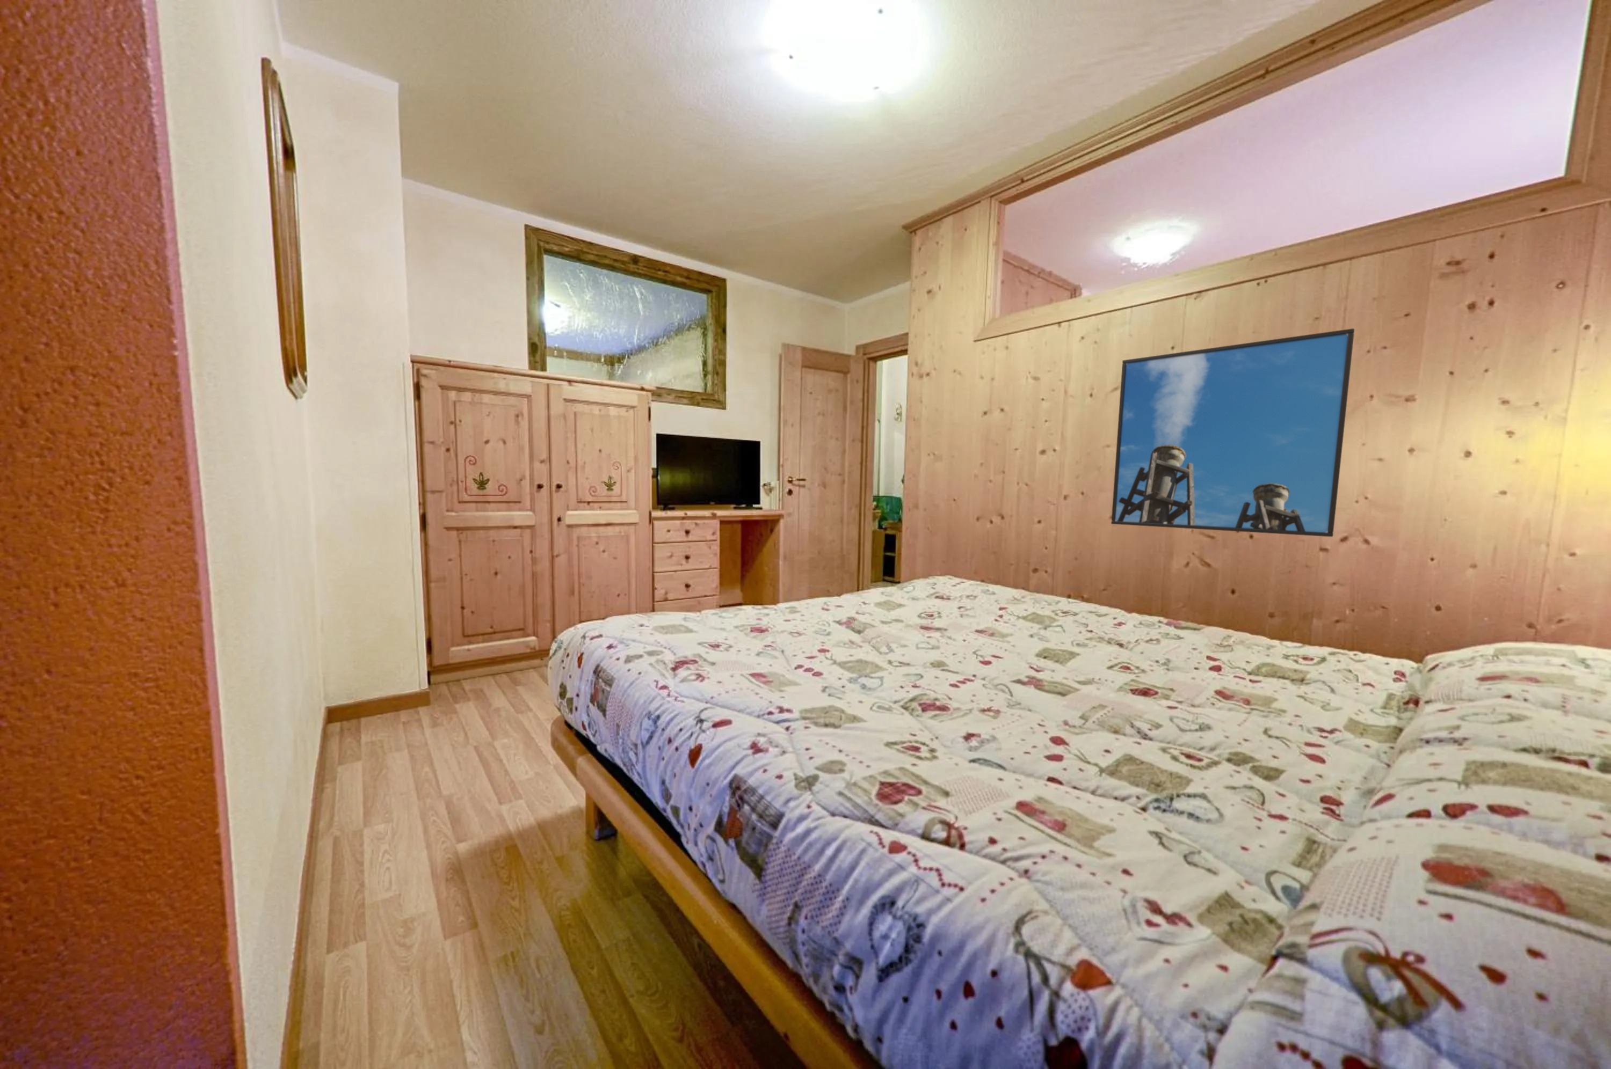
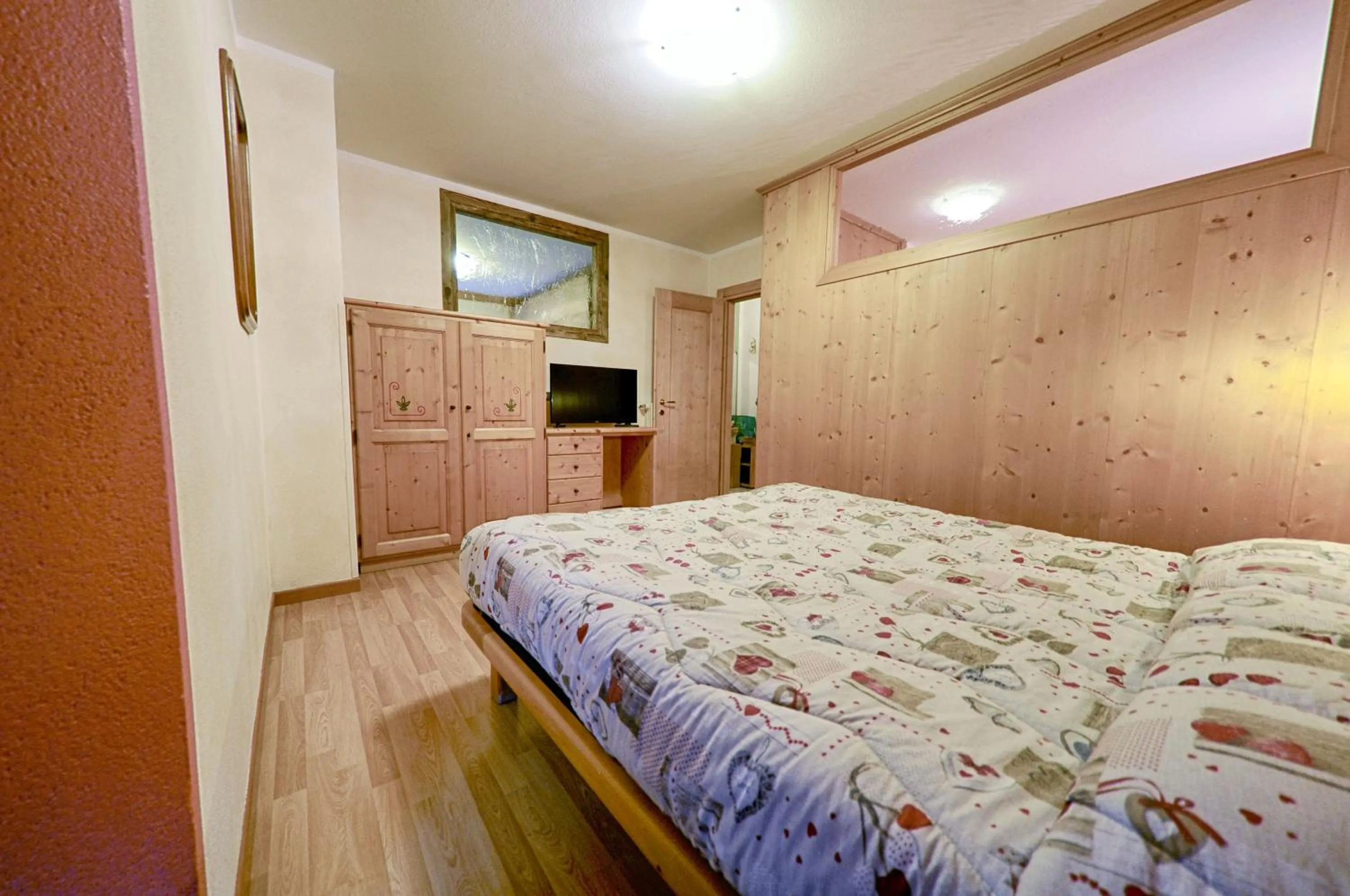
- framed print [1111,328,1354,537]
